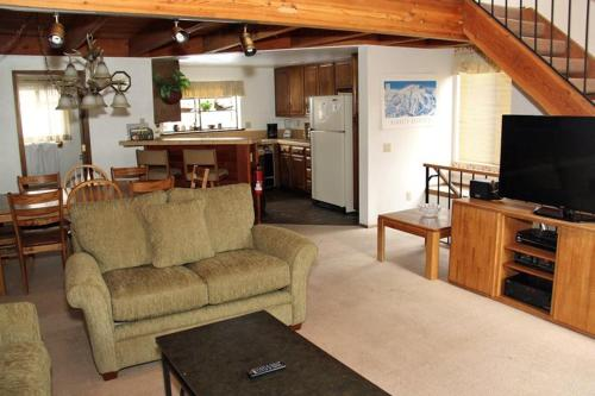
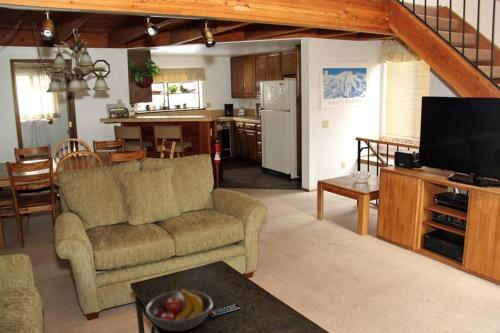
+ fruit bowl [144,288,214,332]
